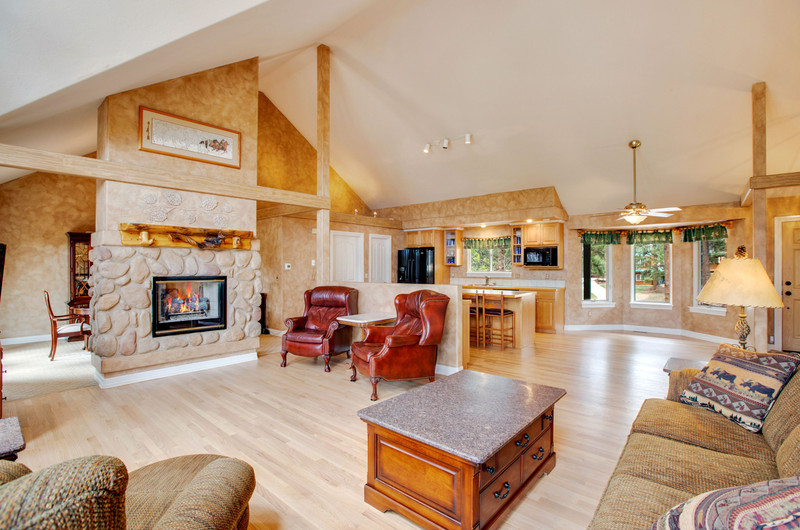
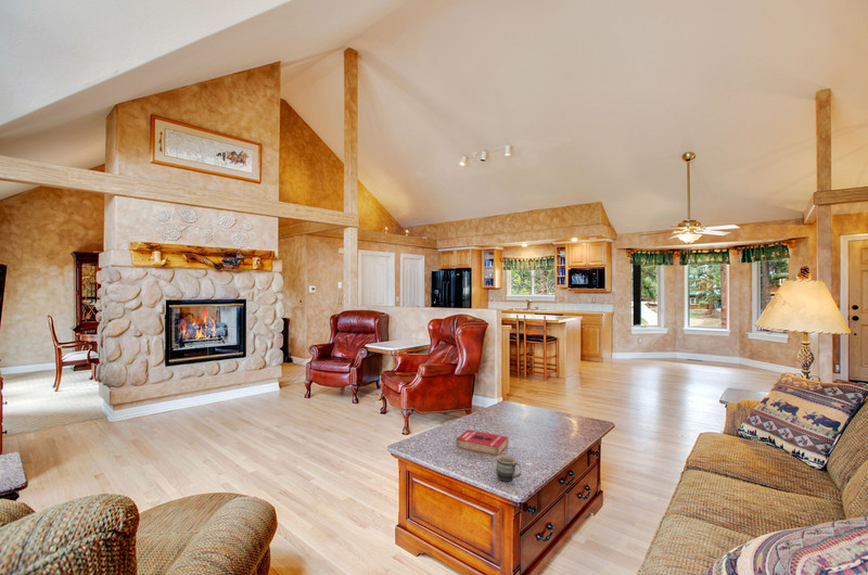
+ mug [495,453,522,483]
+ book [456,429,509,457]
